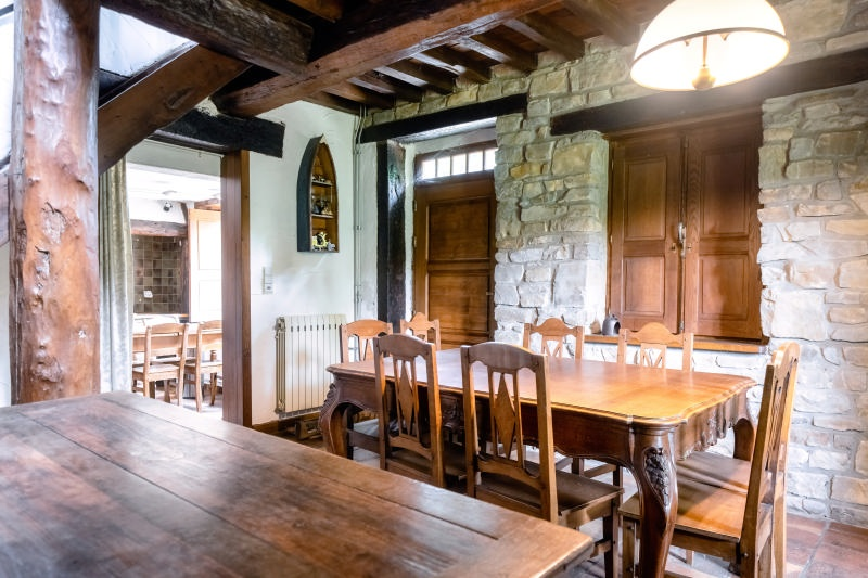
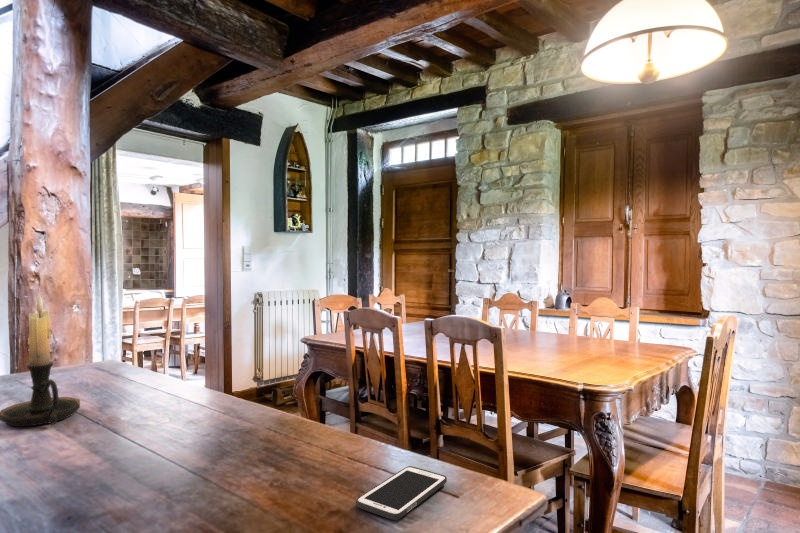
+ cell phone [355,465,448,521]
+ candle holder [0,292,81,428]
